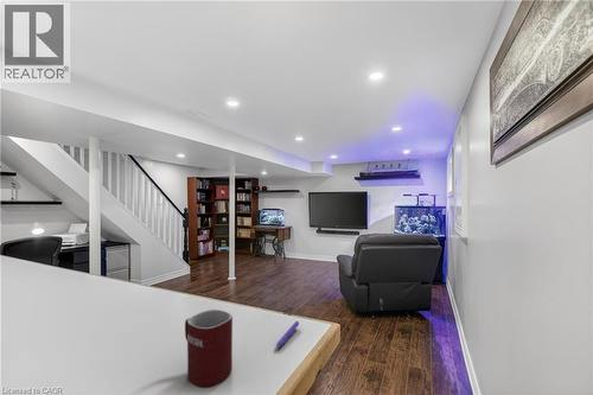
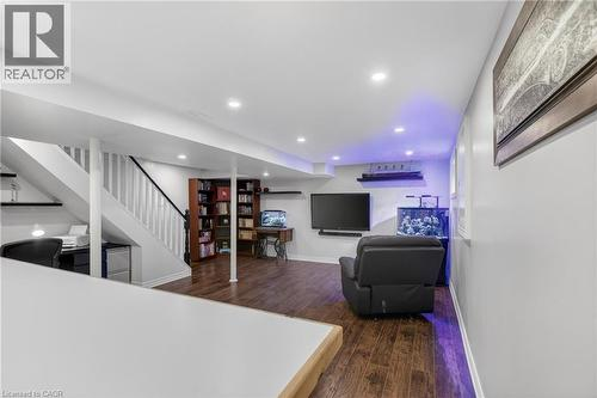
- pen [274,320,300,350]
- mug [184,308,234,389]
